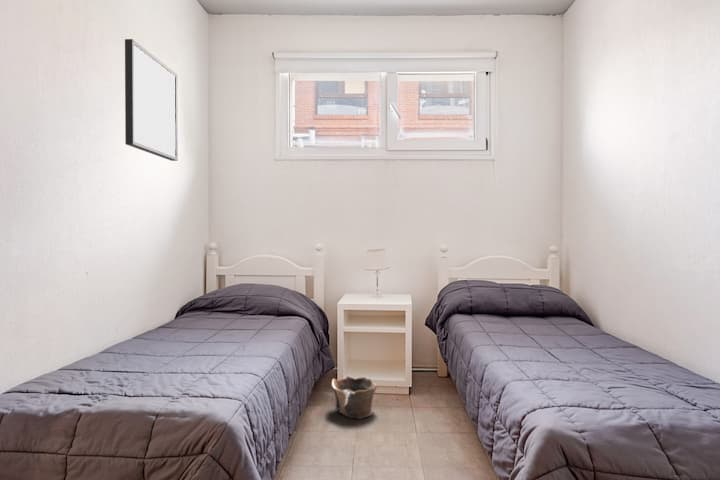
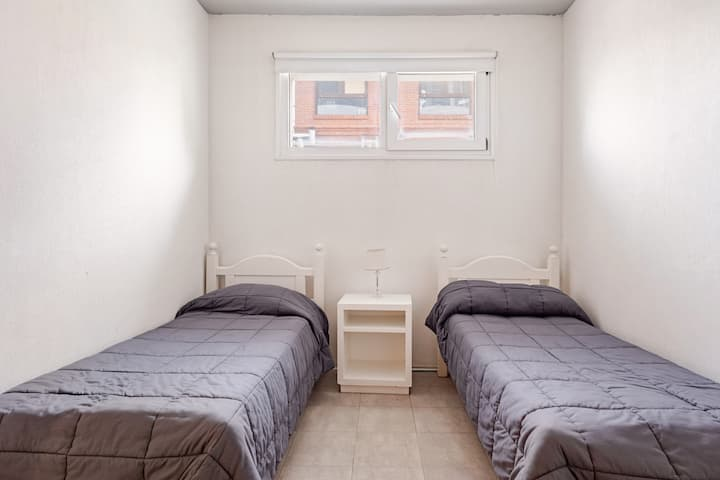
- wall art [124,38,179,162]
- clay pot [331,375,378,420]
